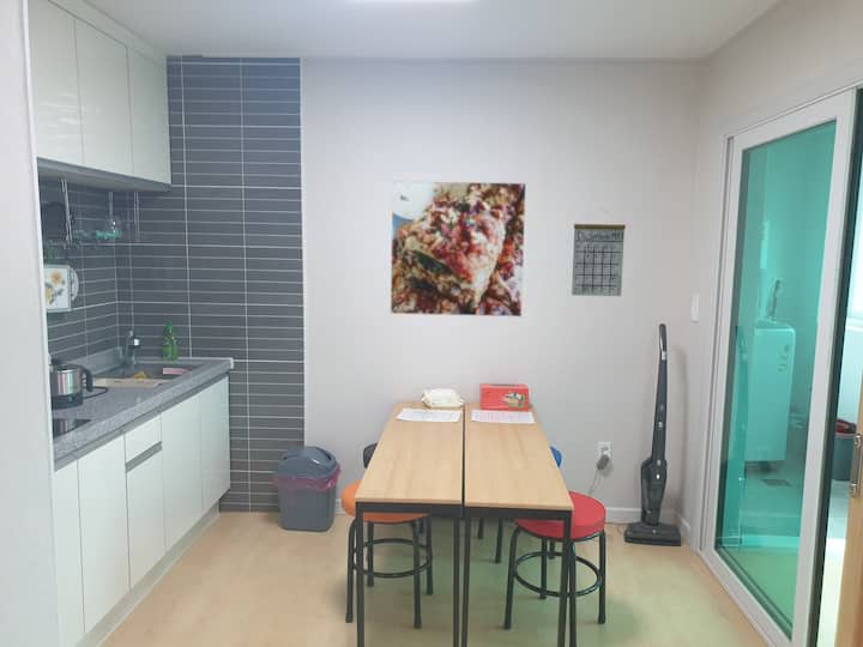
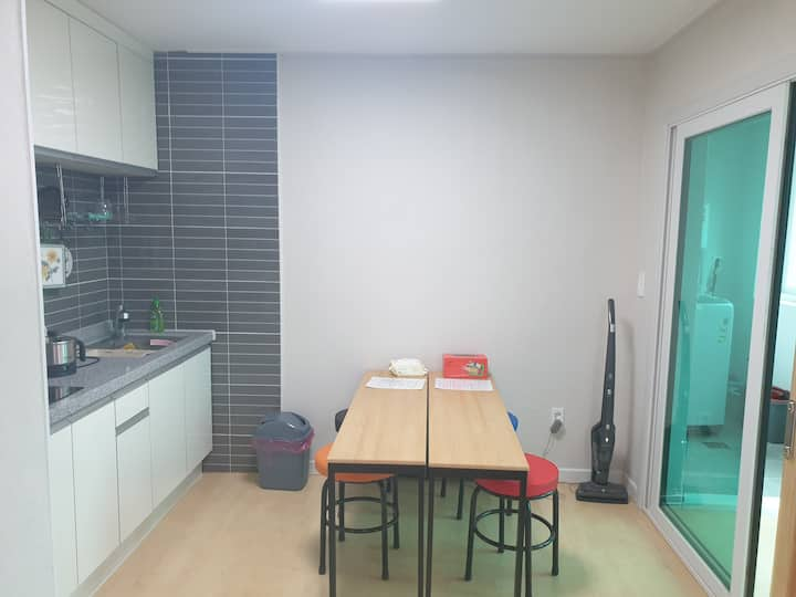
- calendar [571,208,627,297]
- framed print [390,180,527,318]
